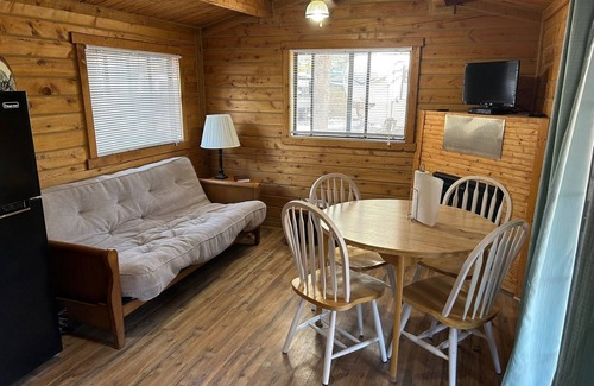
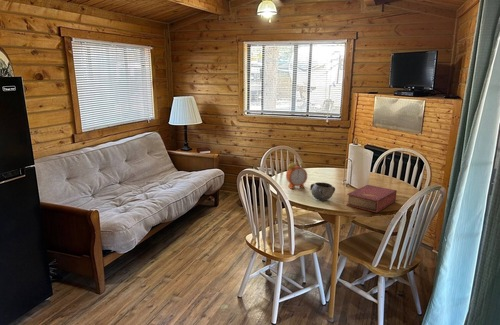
+ alarm clock [285,157,308,190]
+ decorative bowl [309,181,336,201]
+ book [346,184,398,214]
